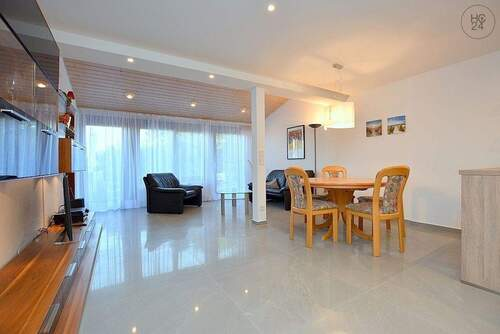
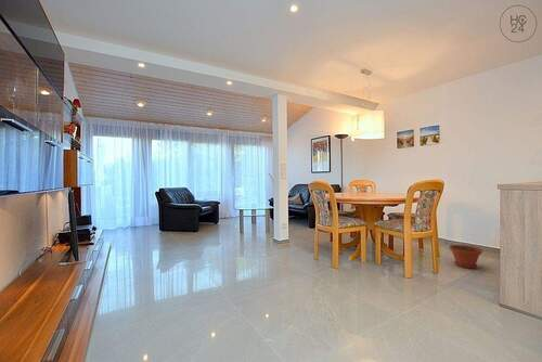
+ plant pot [448,244,483,270]
